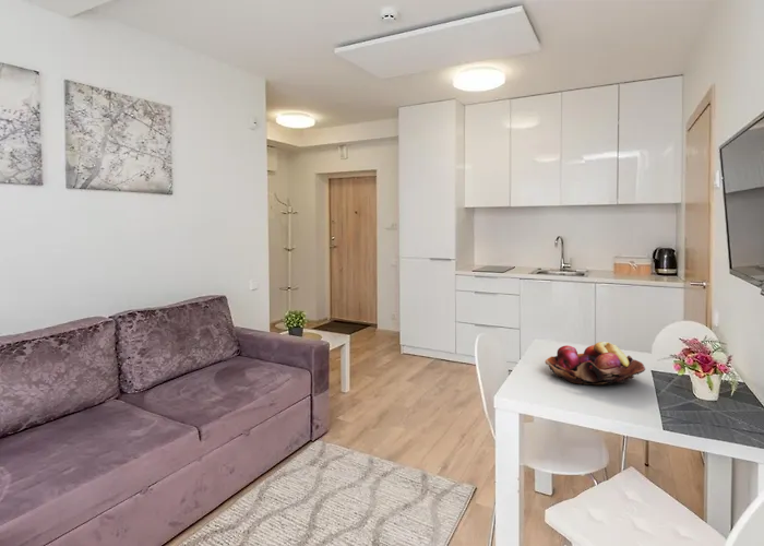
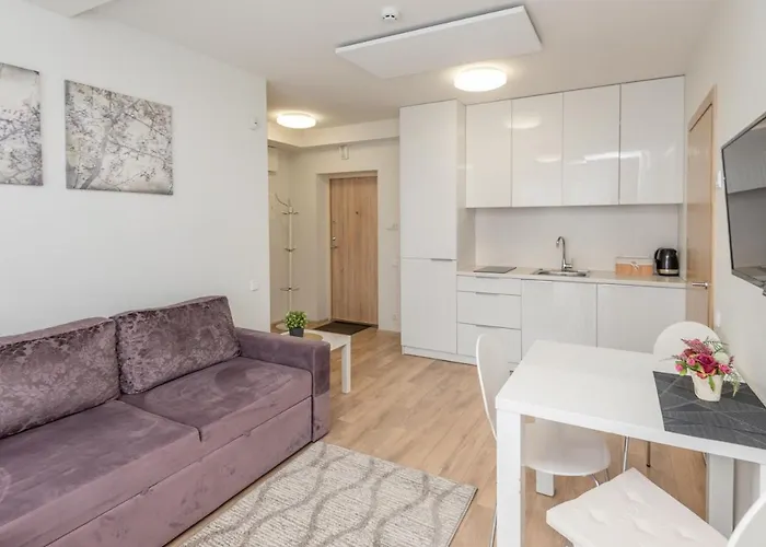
- fruit basket [544,341,646,385]
